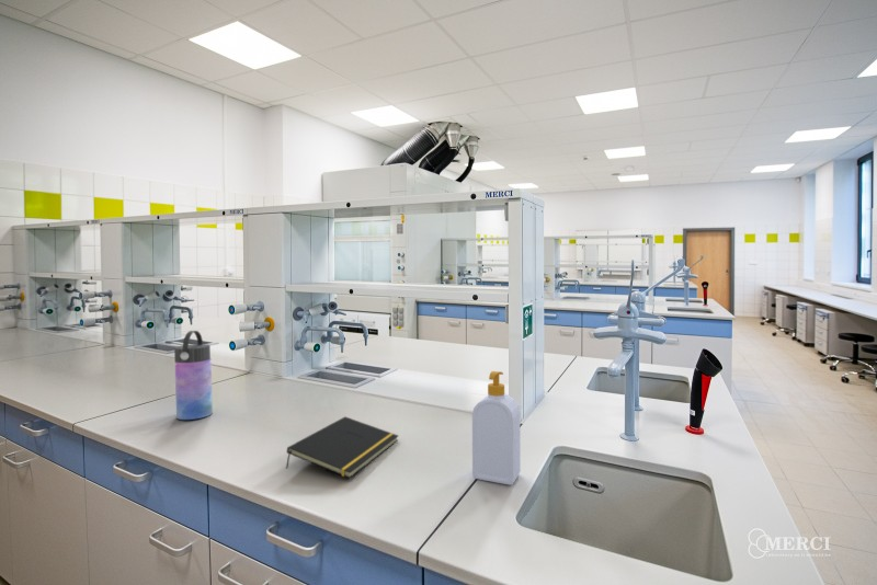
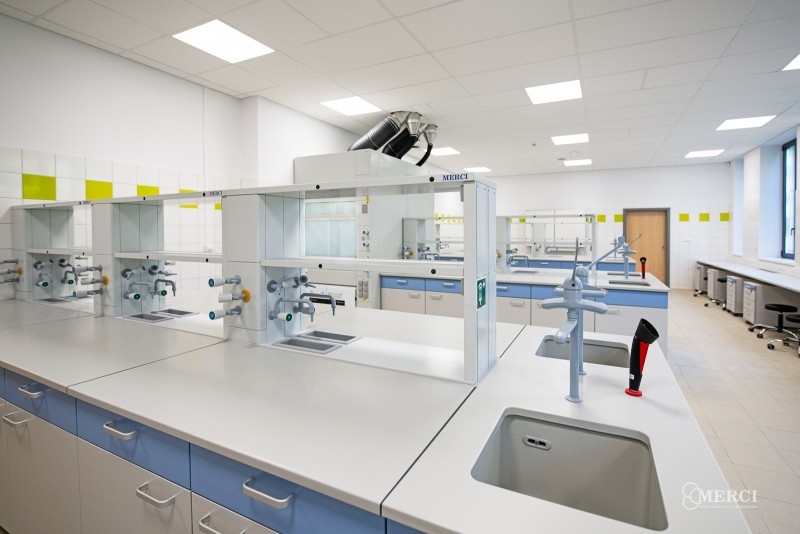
- soap bottle [471,370,521,486]
- notepad [285,415,399,480]
- water bottle [173,330,214,421]
